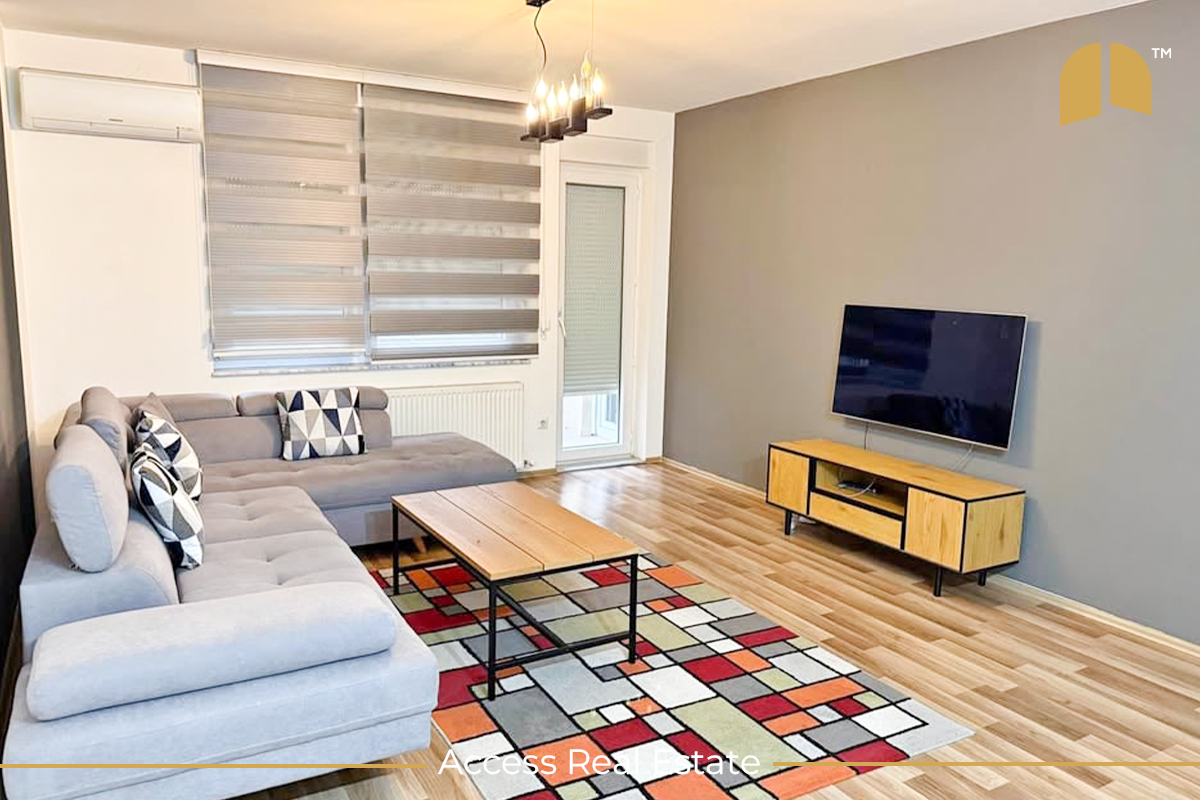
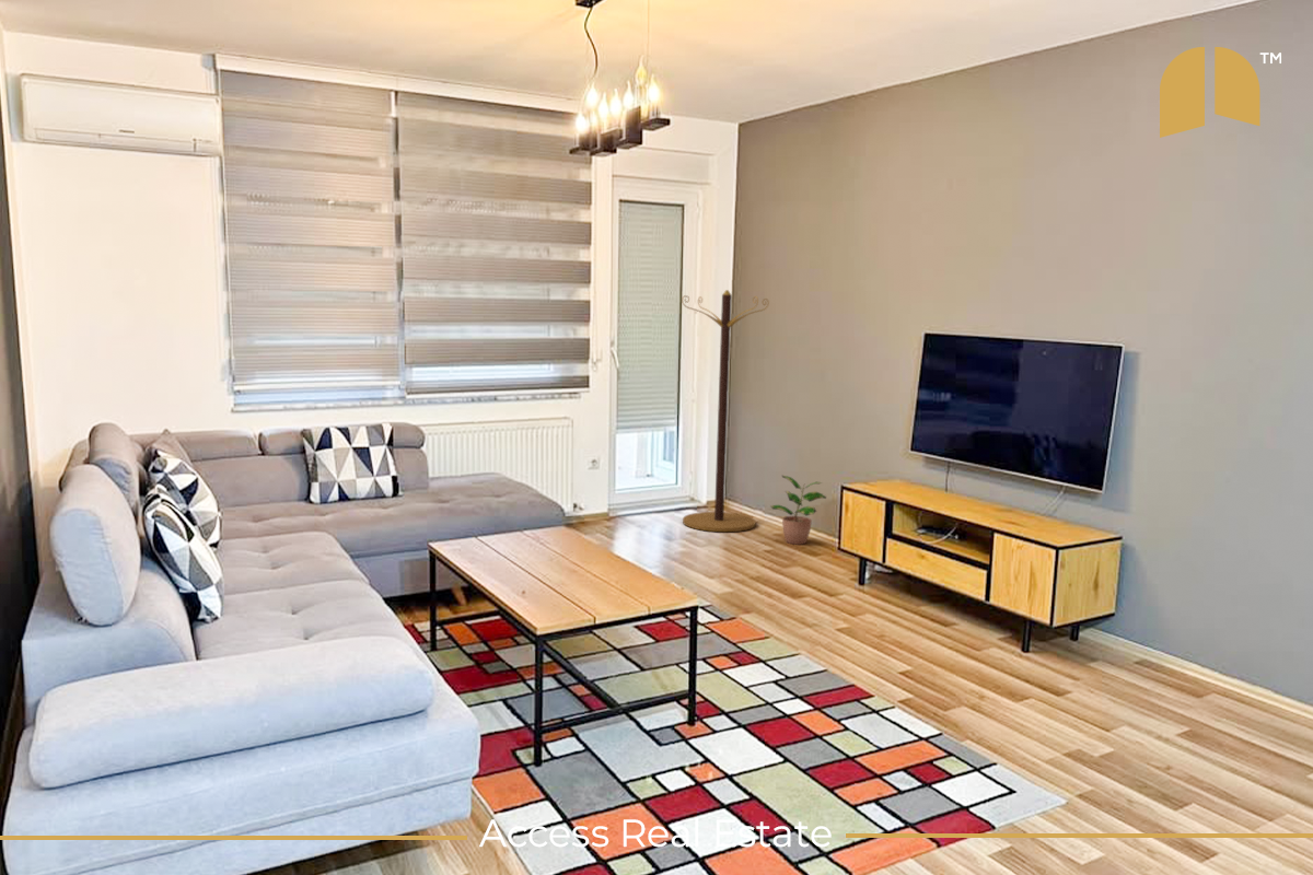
+ potted plant [769,474,827,546]
+ coat rack [681,289,770,533]
